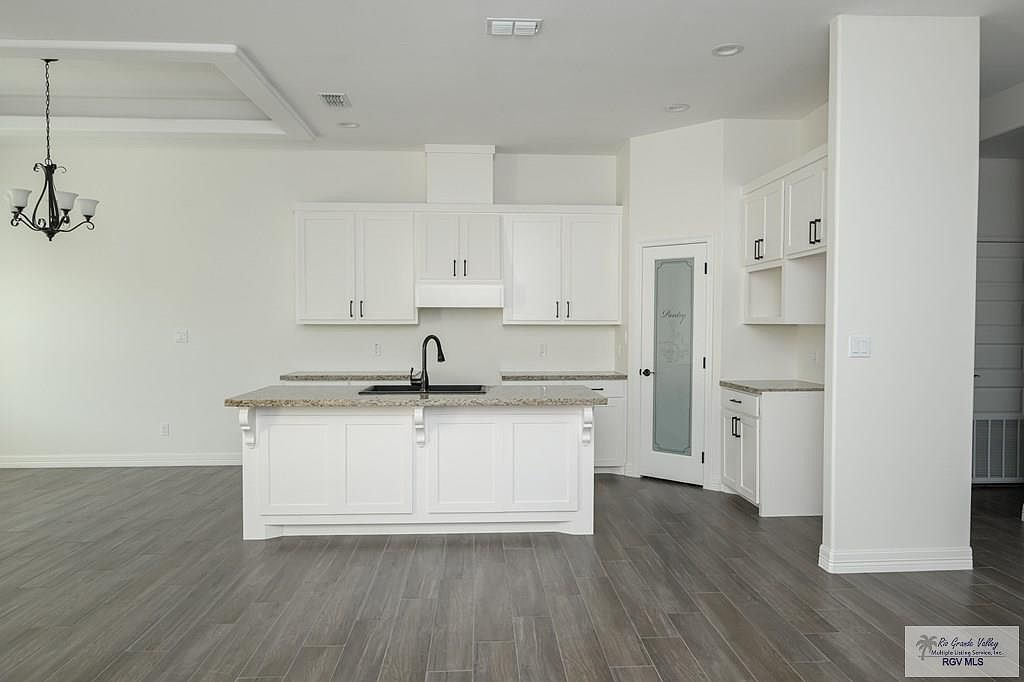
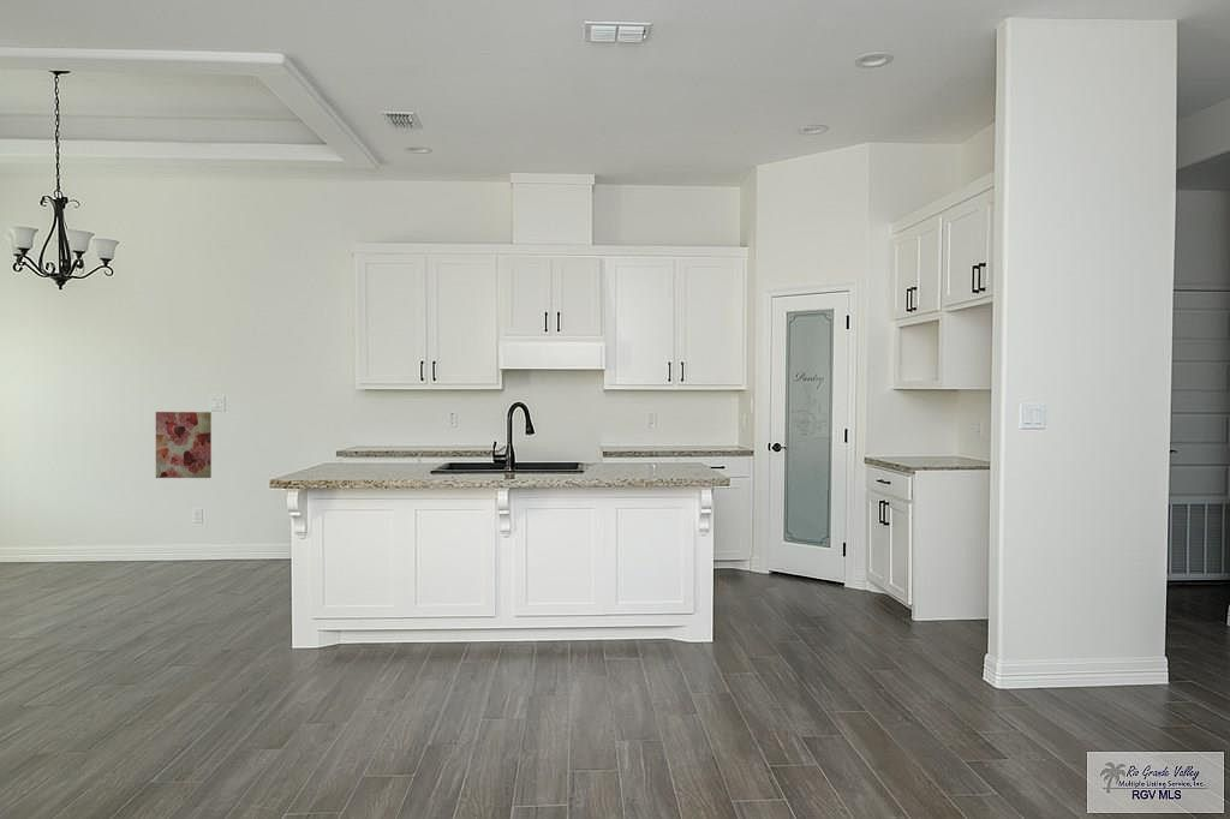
+ wall art [155,411,213,479]
